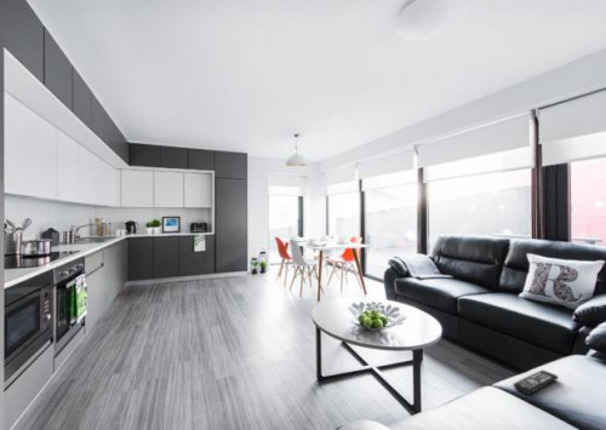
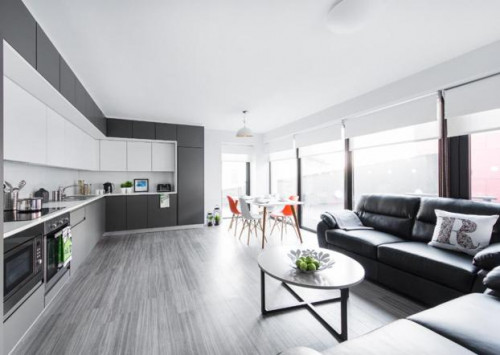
- remote control [513,369,560,396]
